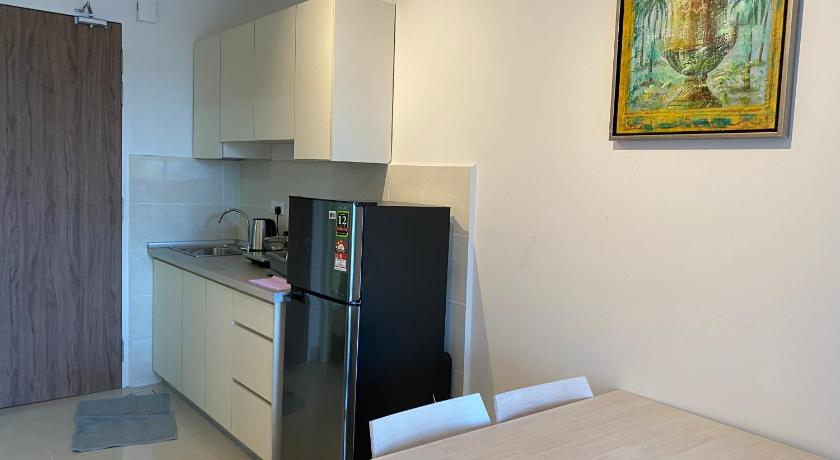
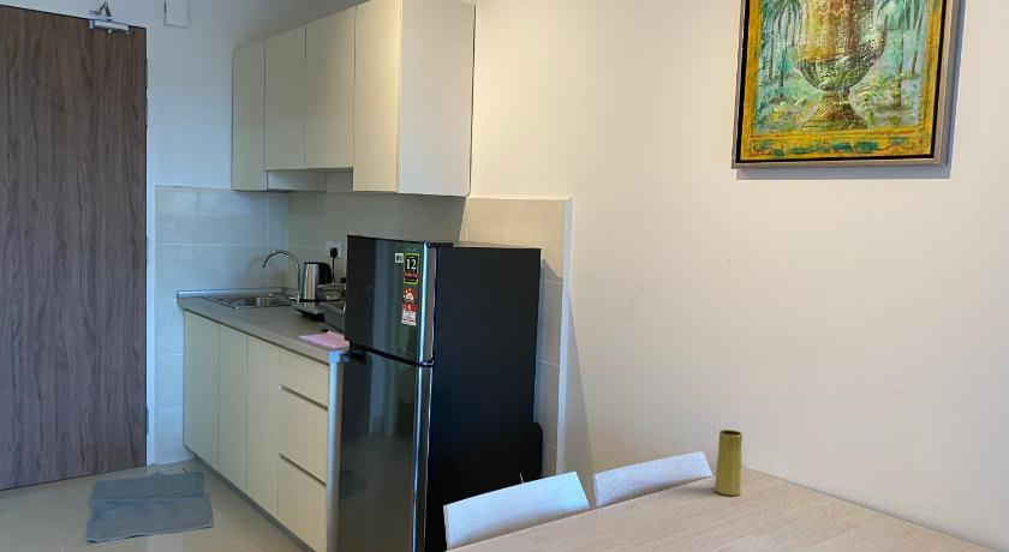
+ vase [714,428,744,497]
